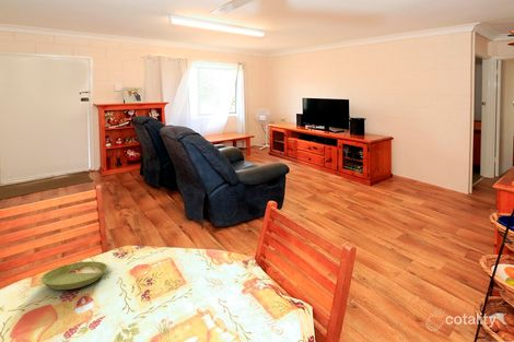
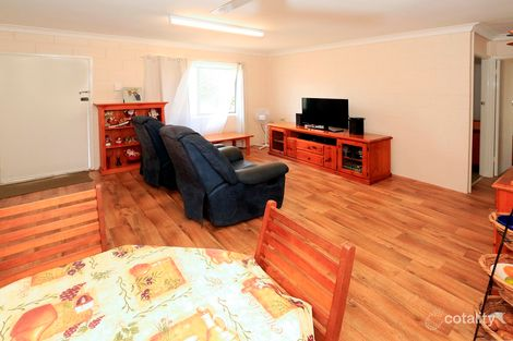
- saucer [40,260,108,291]
